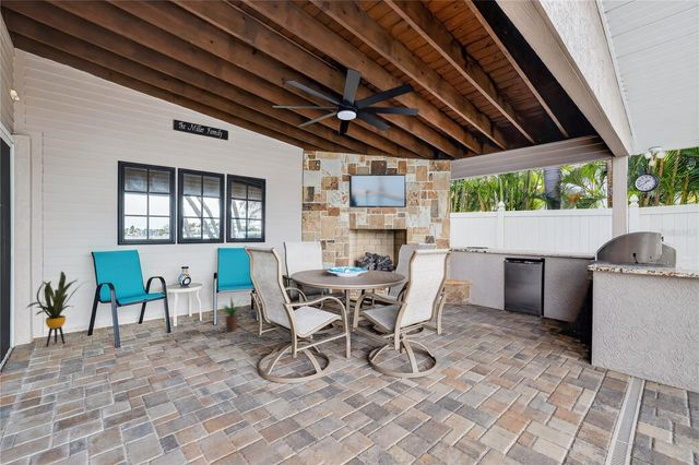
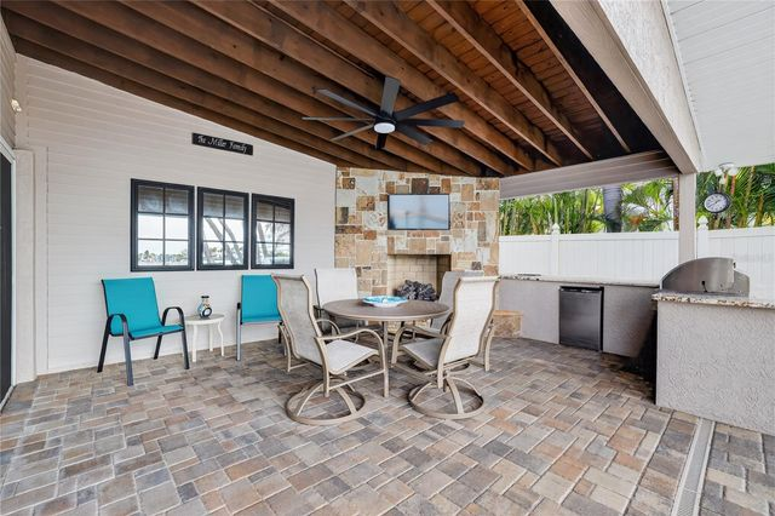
- potted plant [217,295,245,333]
- house plant [26,271,88,348]
